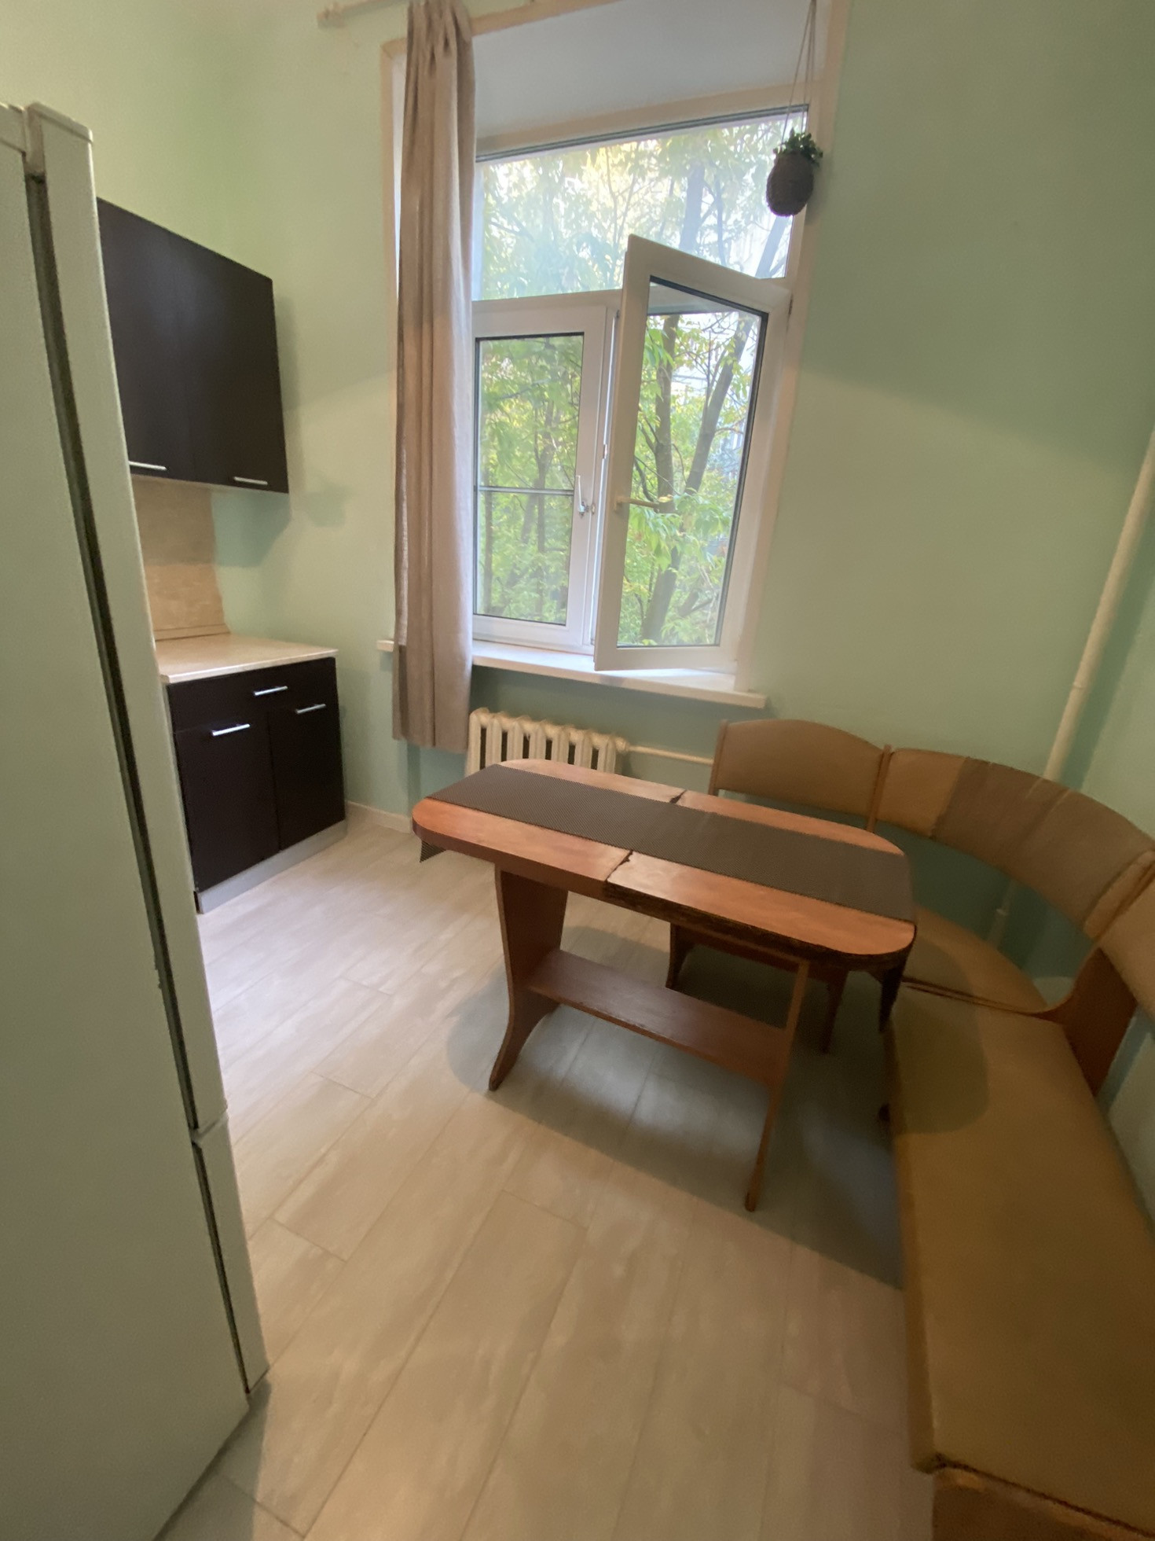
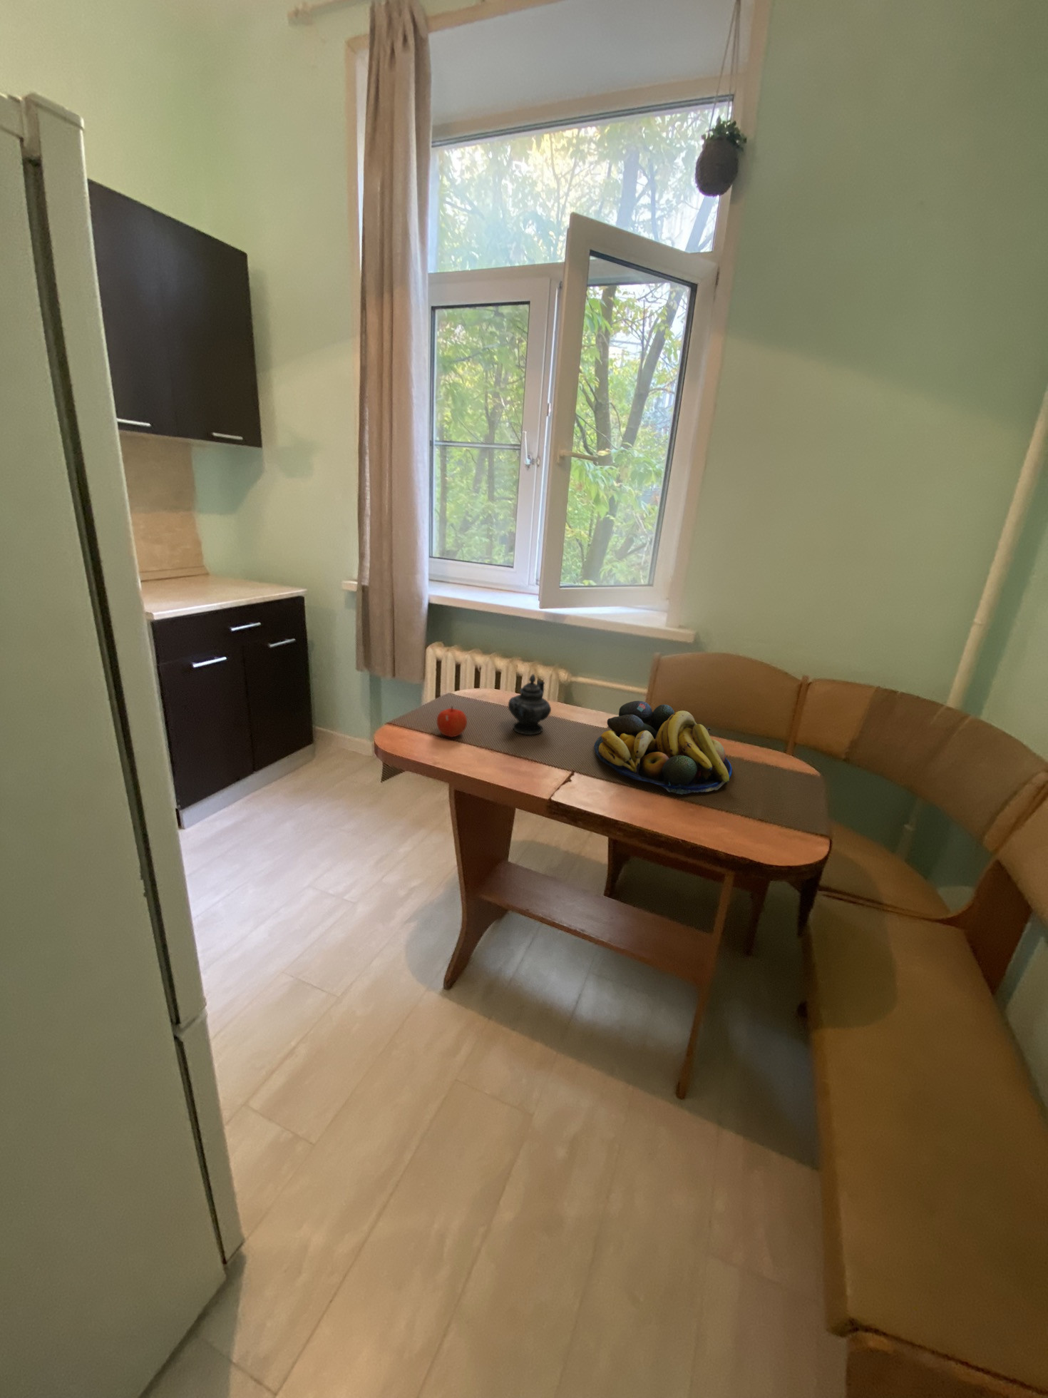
+ fruit bowl [593,700,733,795]
+ teapot [507,674,552,735]
+ apple [436,706,468,738]
